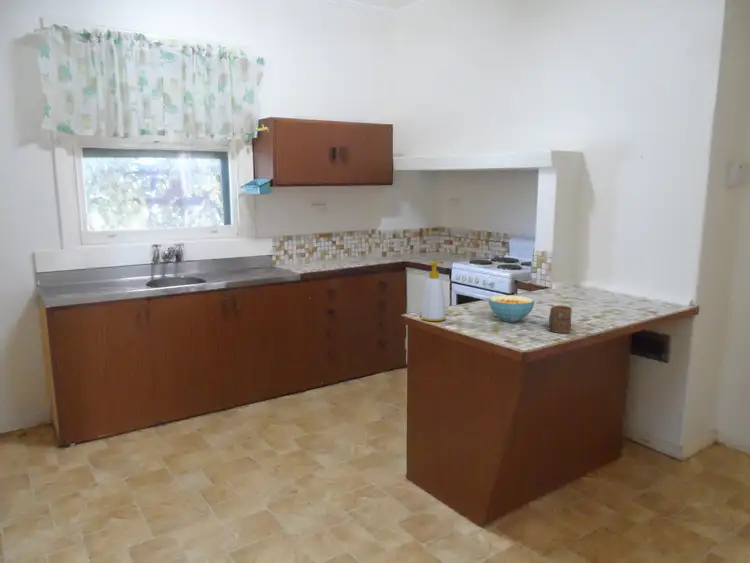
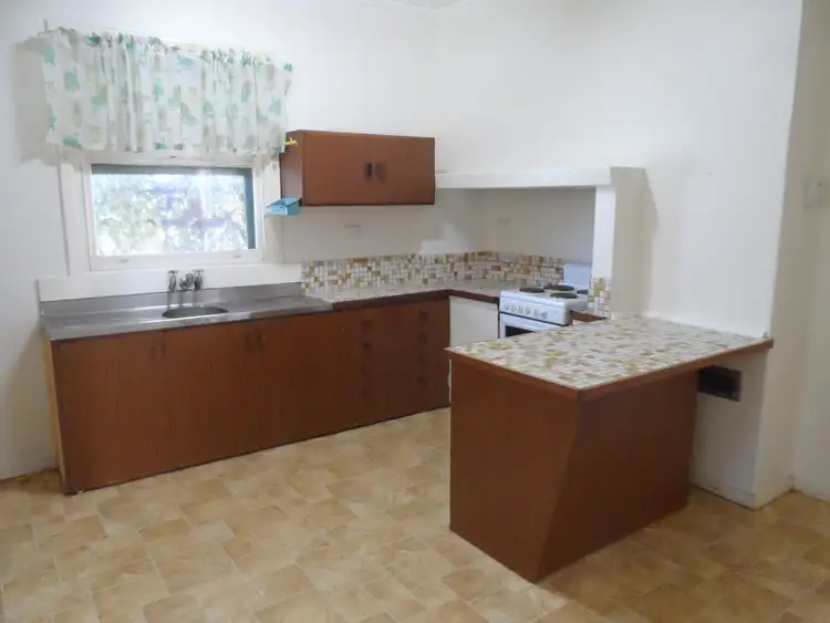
- cereal bowl [488,294,536,323]
- soap bottle [420,260,447,322]
- cup [548,305,573,334]
